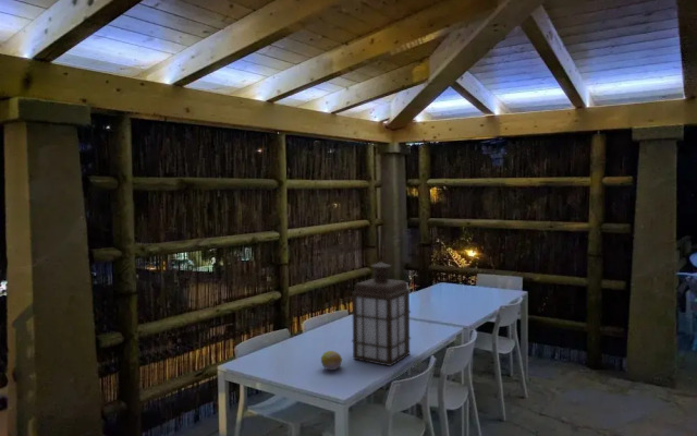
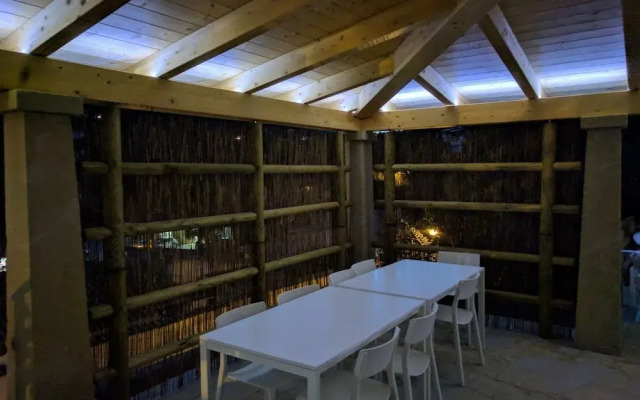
- fruit [320,350,343,371]
- lantern [351,261,412,367]
